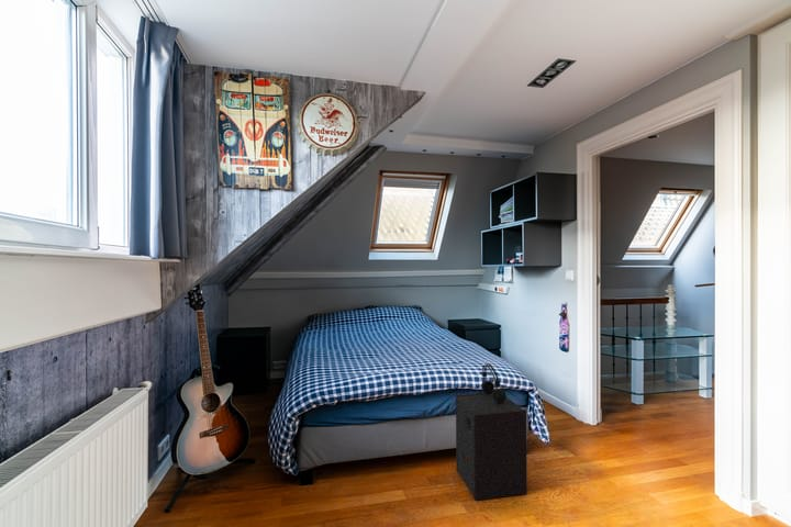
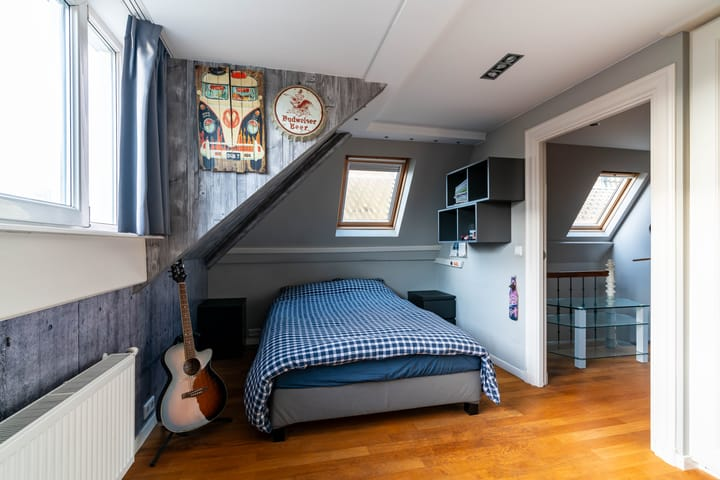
- speaker [455,392,528,502]
- headphones [480,362,508,403]
